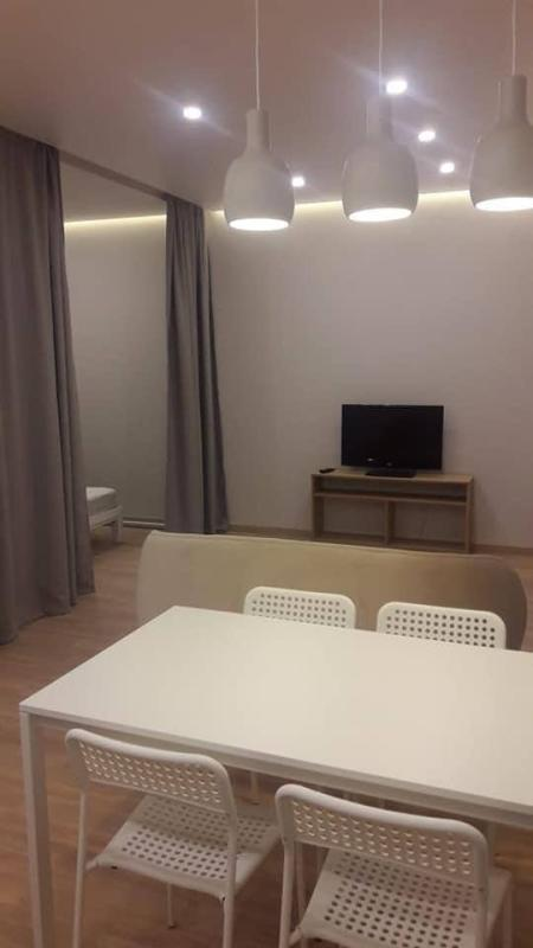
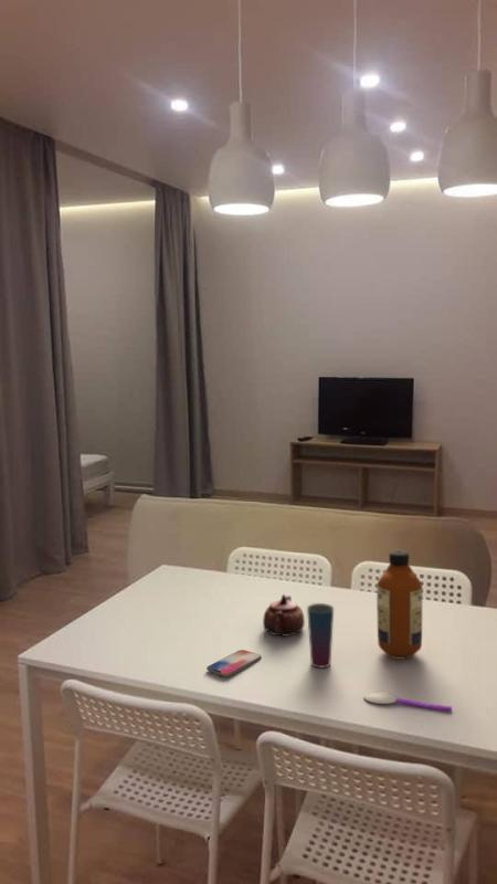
+ cup [306,602,335,669]
+ smartphone [205,649,262,677]
+ teapot [262,593,306,638]
+ bottle [376,549,423,661]
+ spoon [362,692,453,713]
